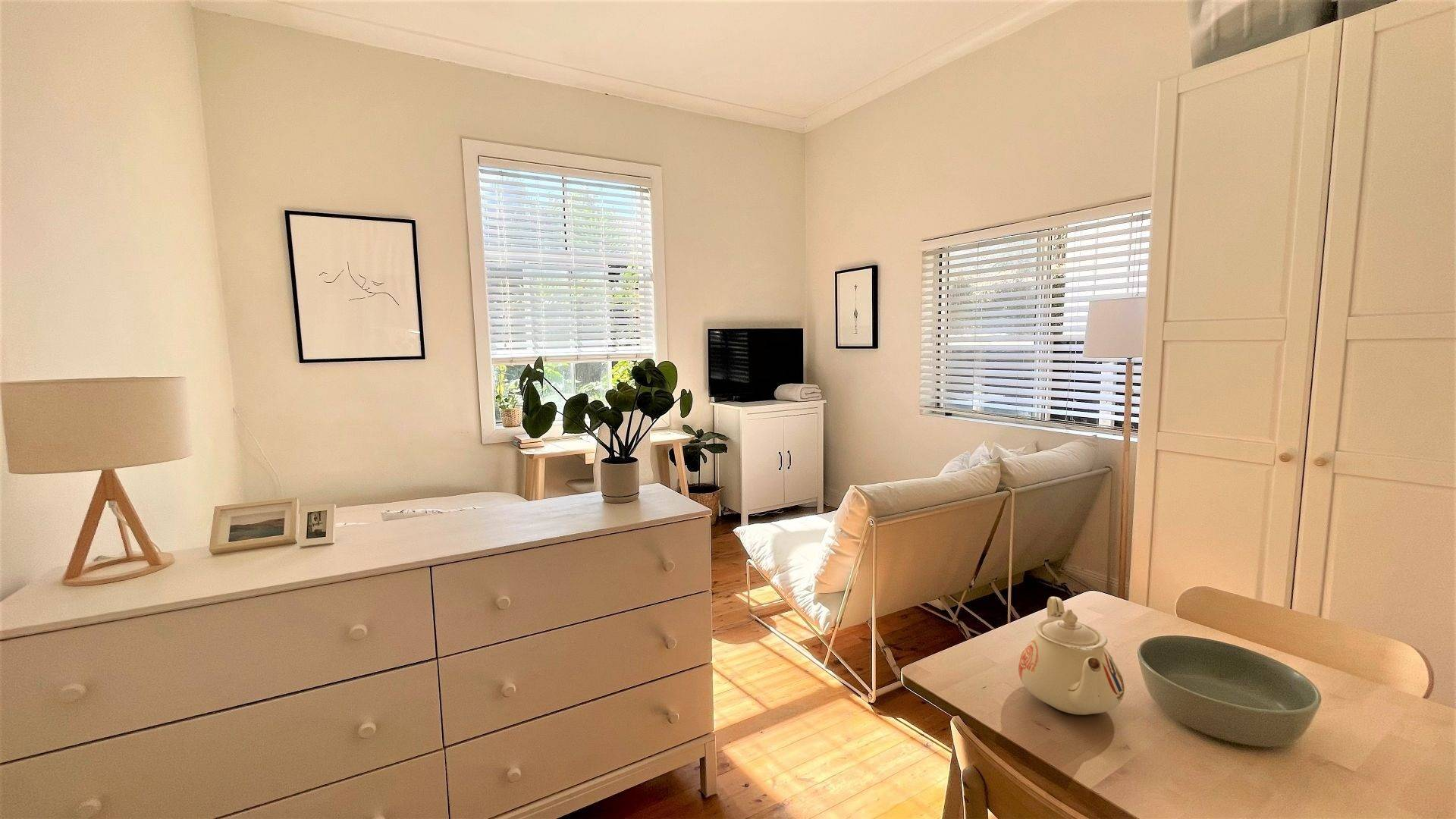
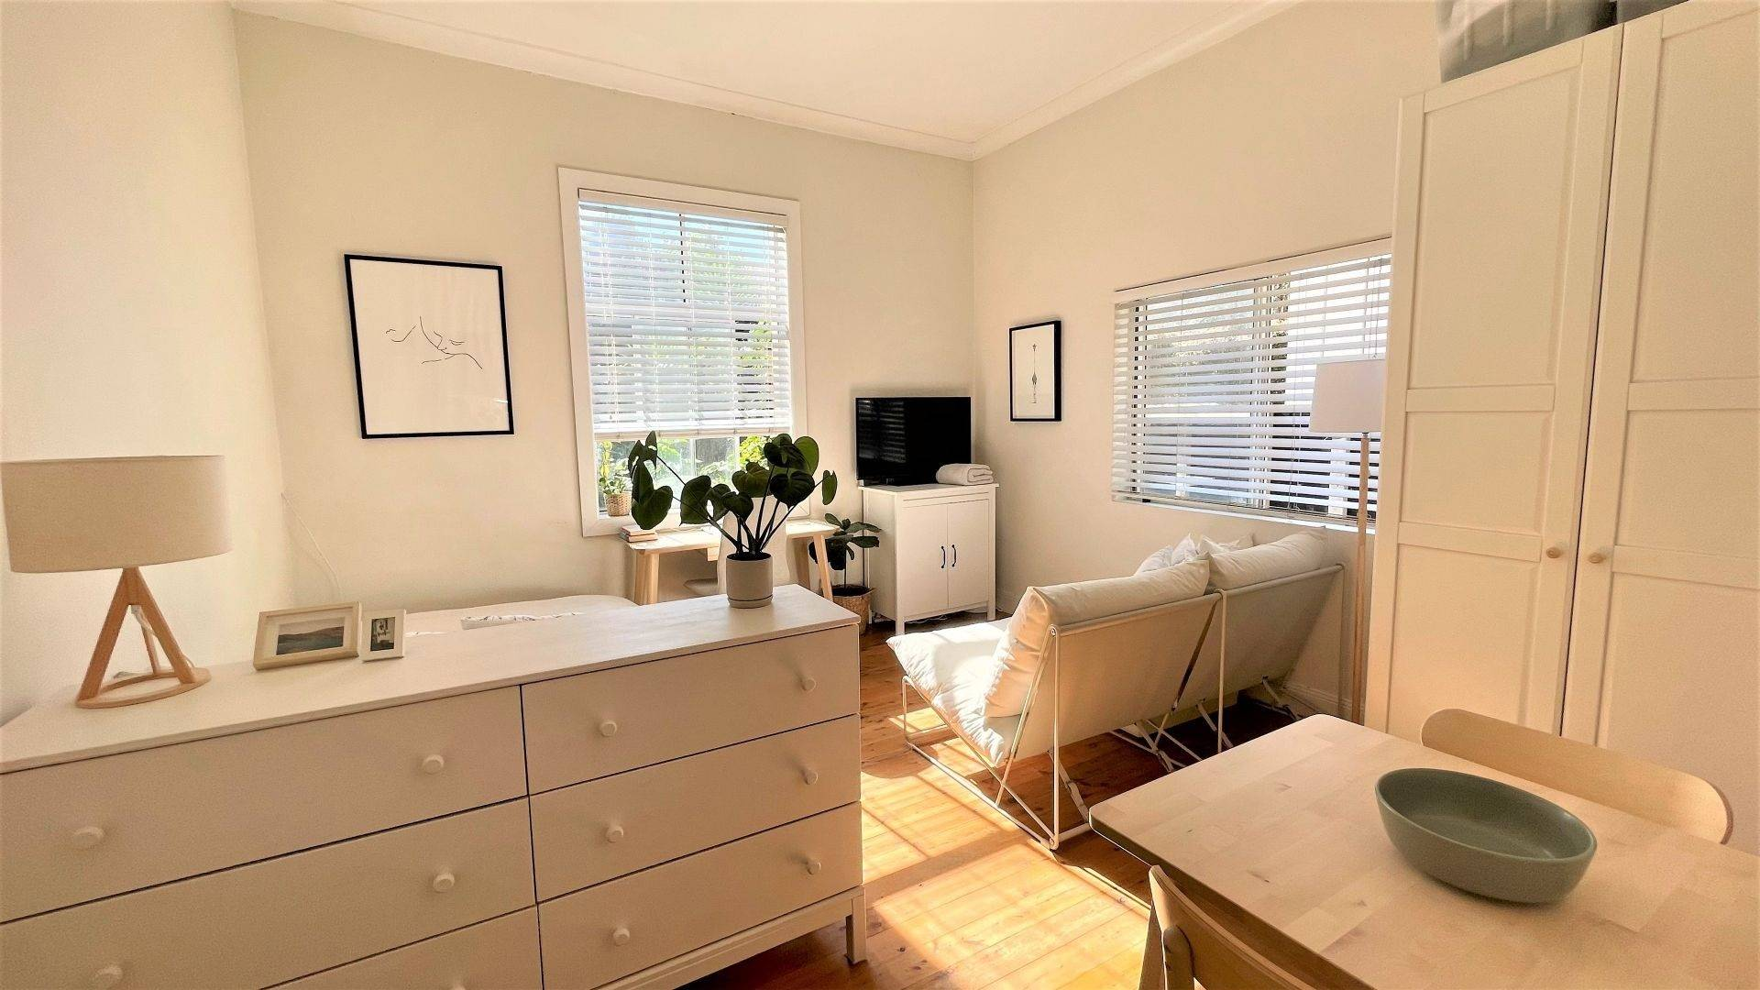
- teapot [1018,596,1125,715]
